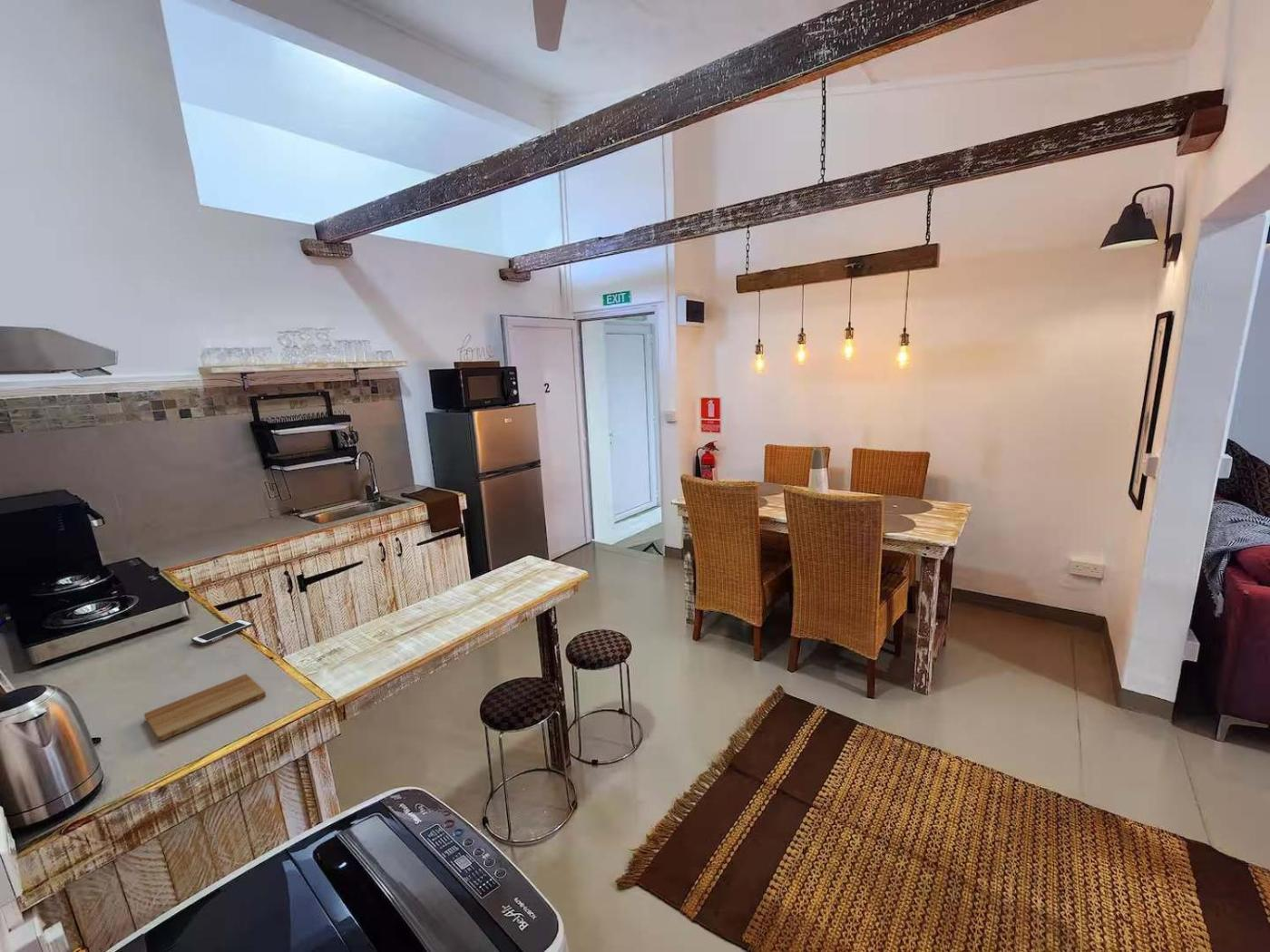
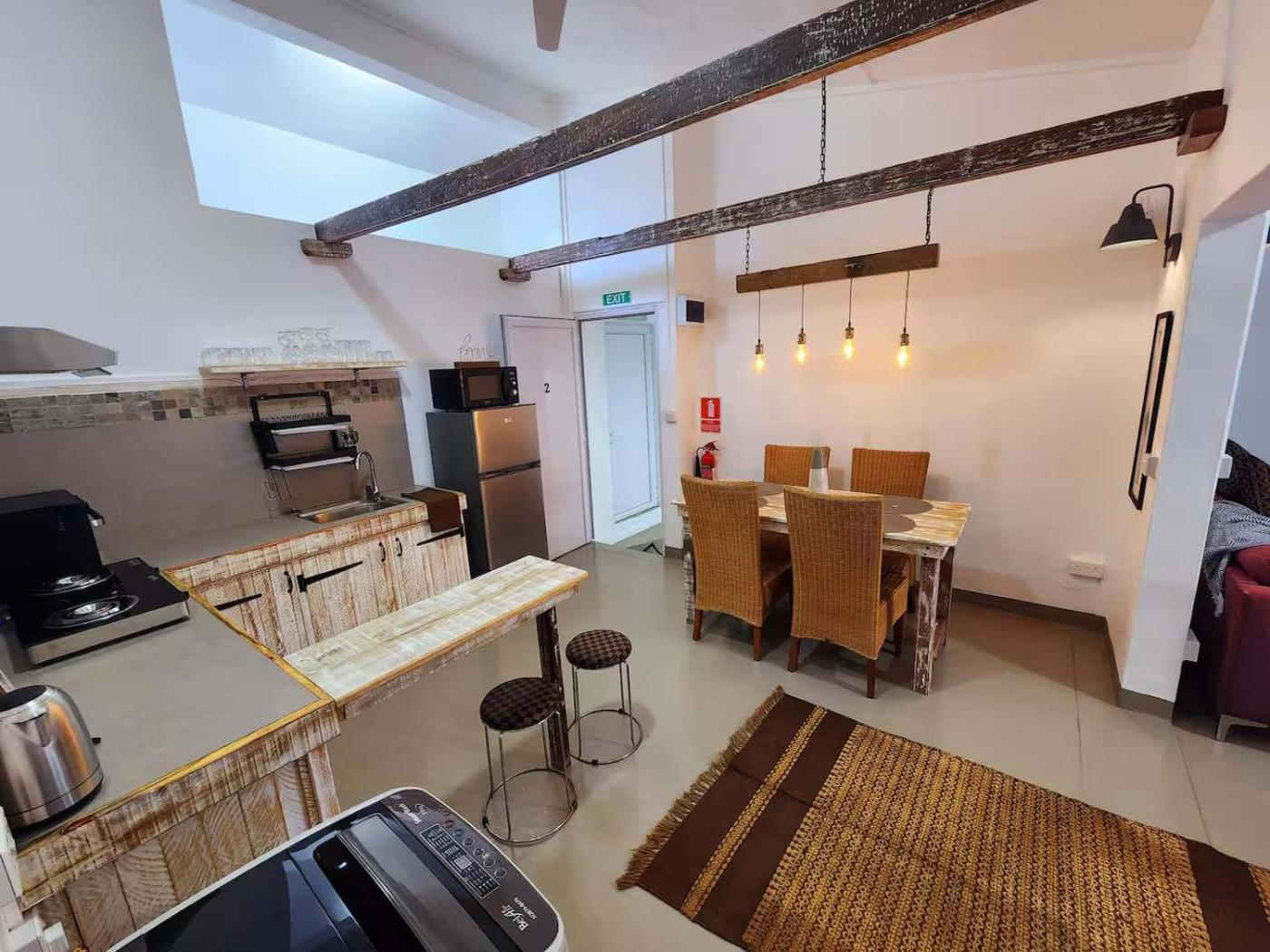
- cutting board [143,673,267,742]
- cell phone [190,618,254,646]
